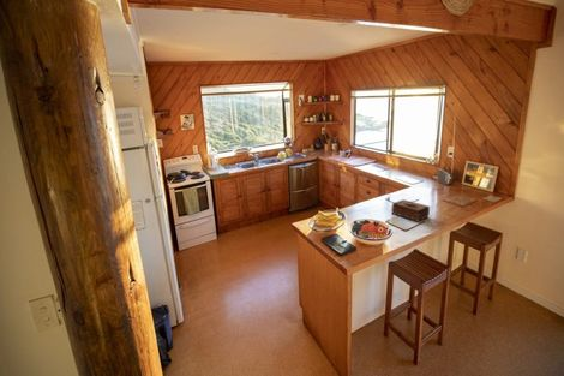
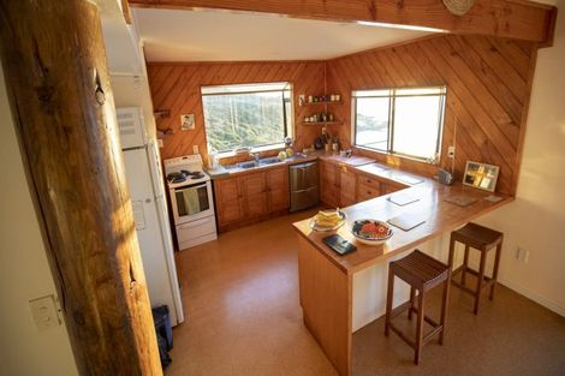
- tissue box [390,198,431,223]
